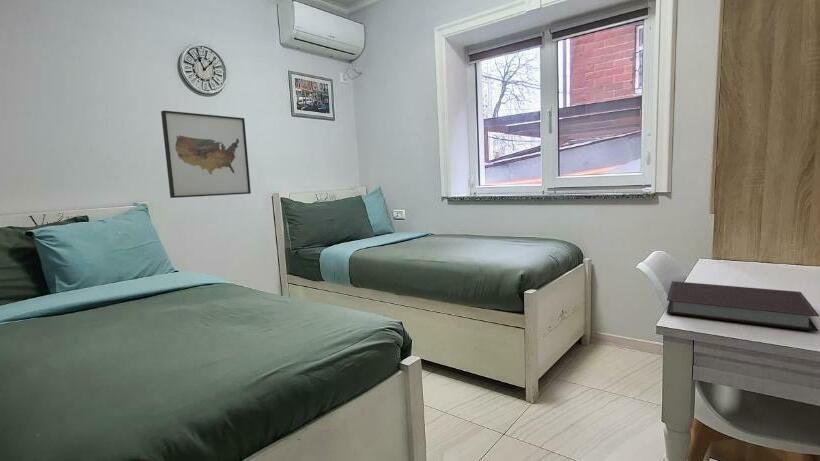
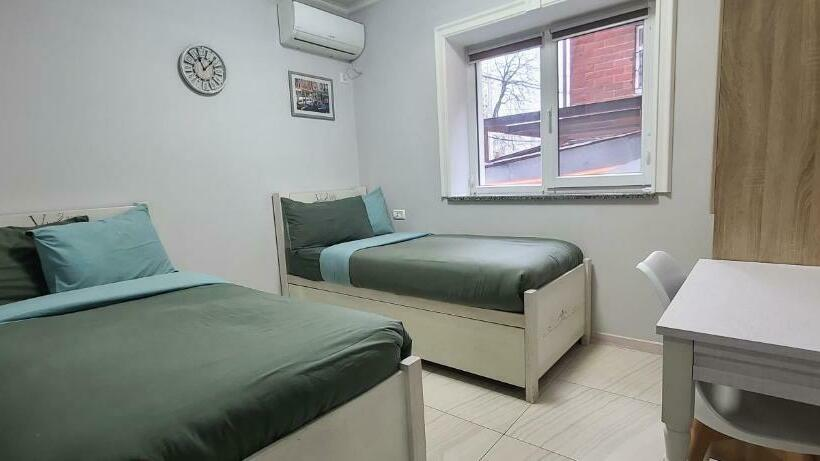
- notebook [665,280,820,332]
- wall art [160,110,252,199]
